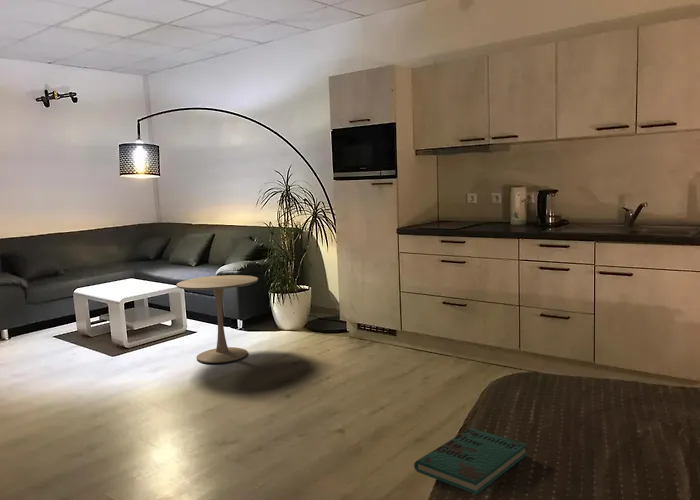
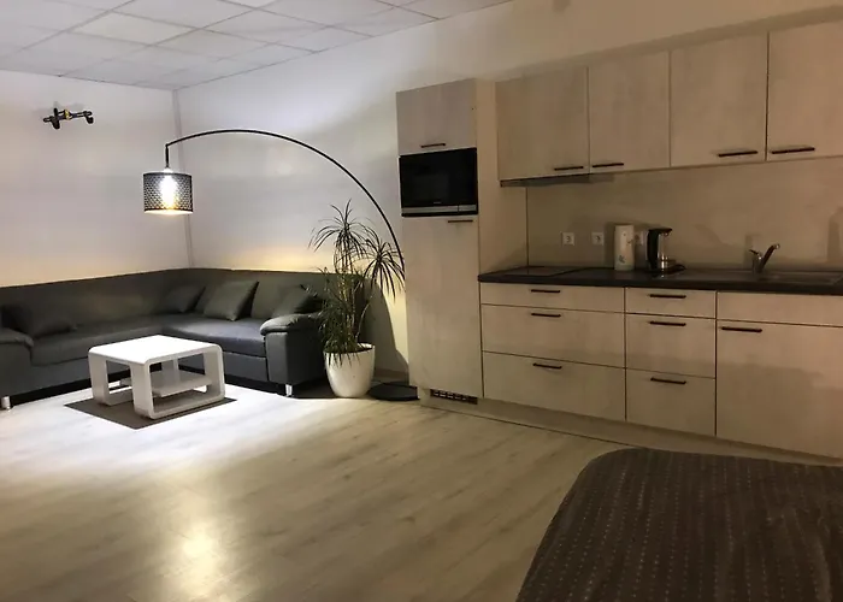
- book [413,427,528,495]
- side table [175,274,259,364]
